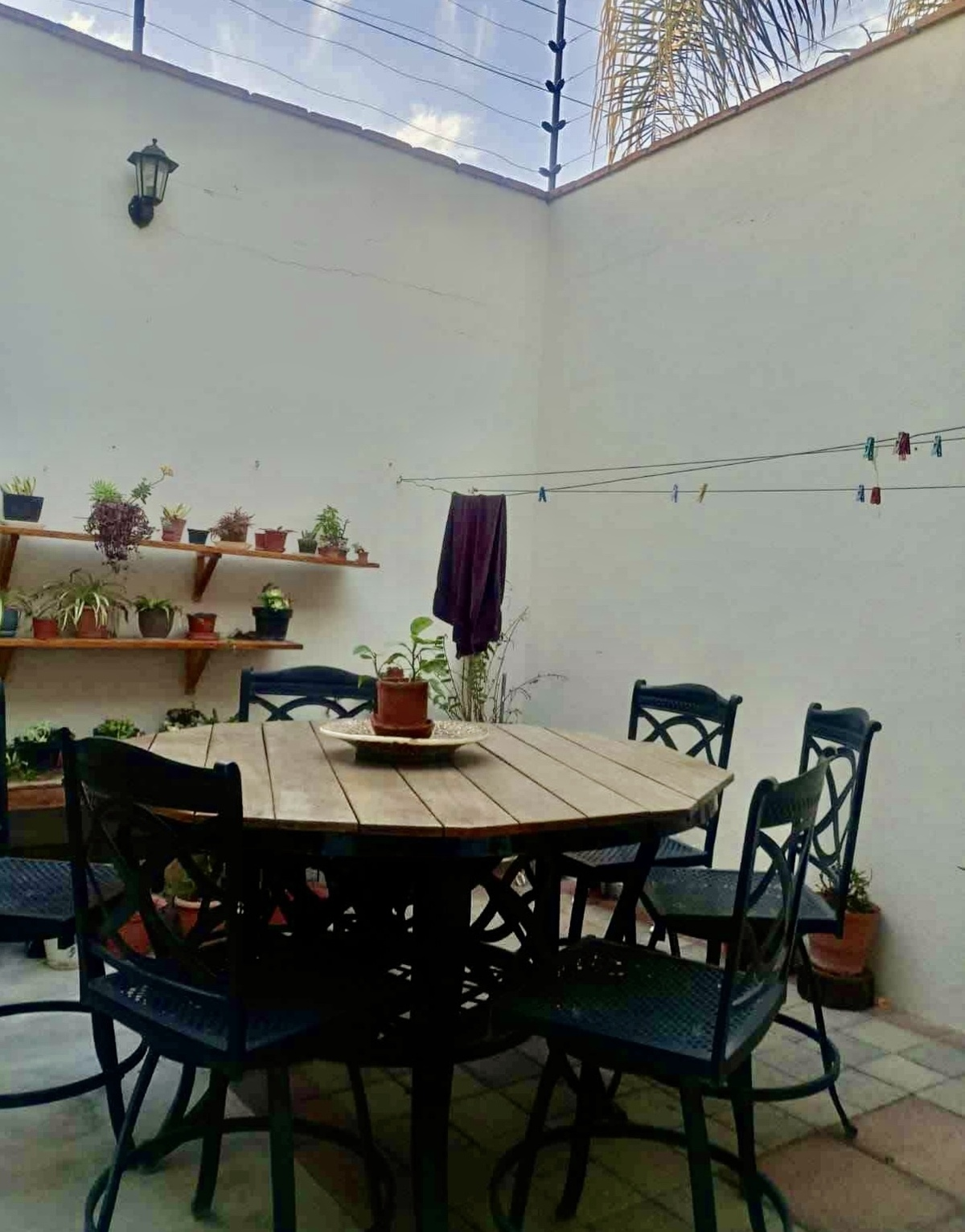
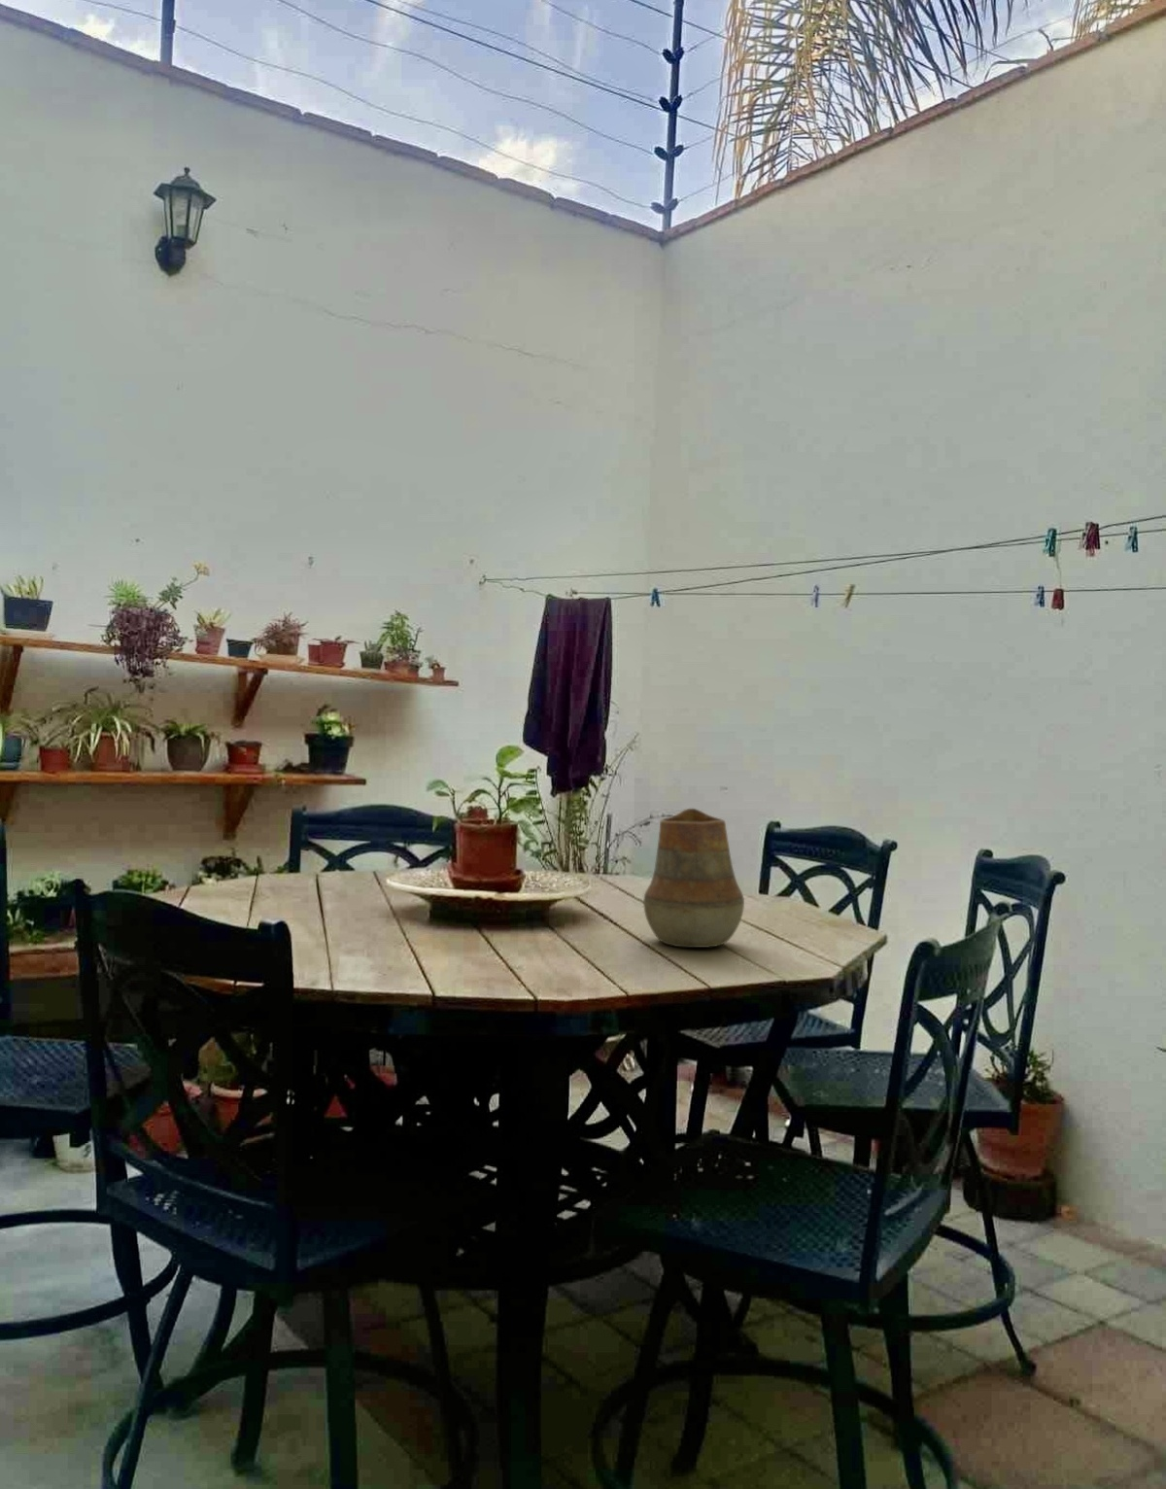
+ pitcher [643,807,746,949]
